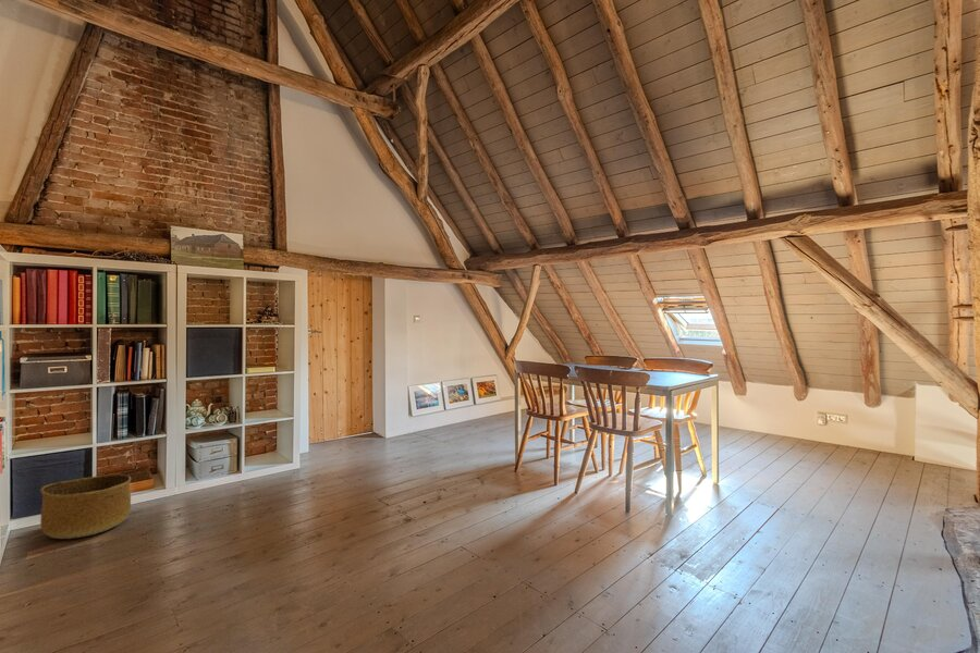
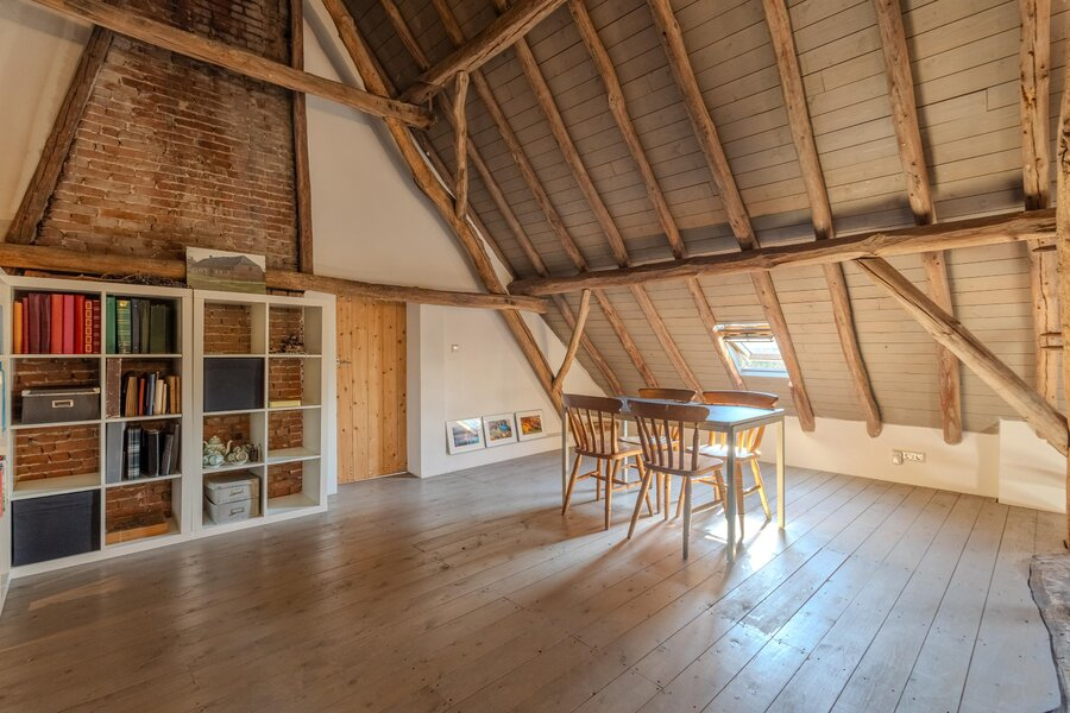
- basket [39,473,132,540]
